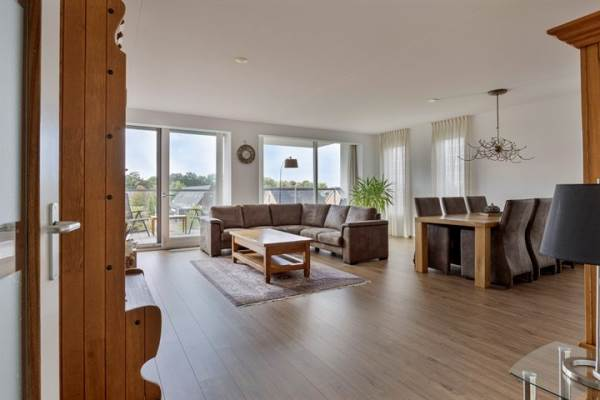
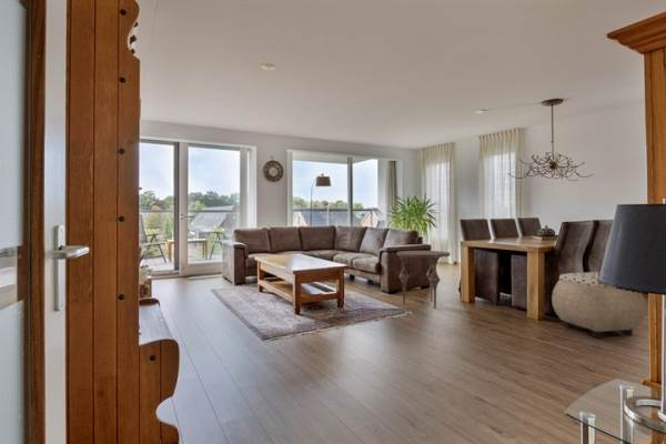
+ ottoman [551,271,647,340]
+ side table [396,250,451,310]
